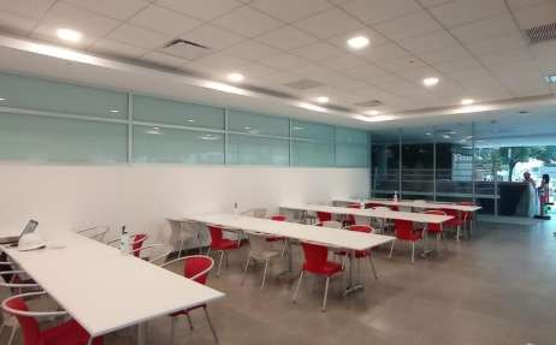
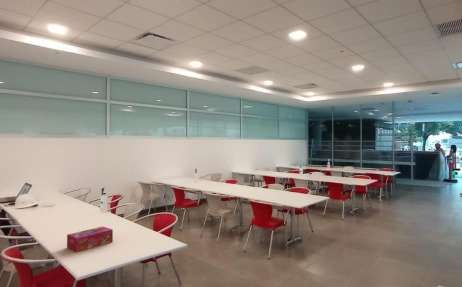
+ tissue box [66,225,114,253]
